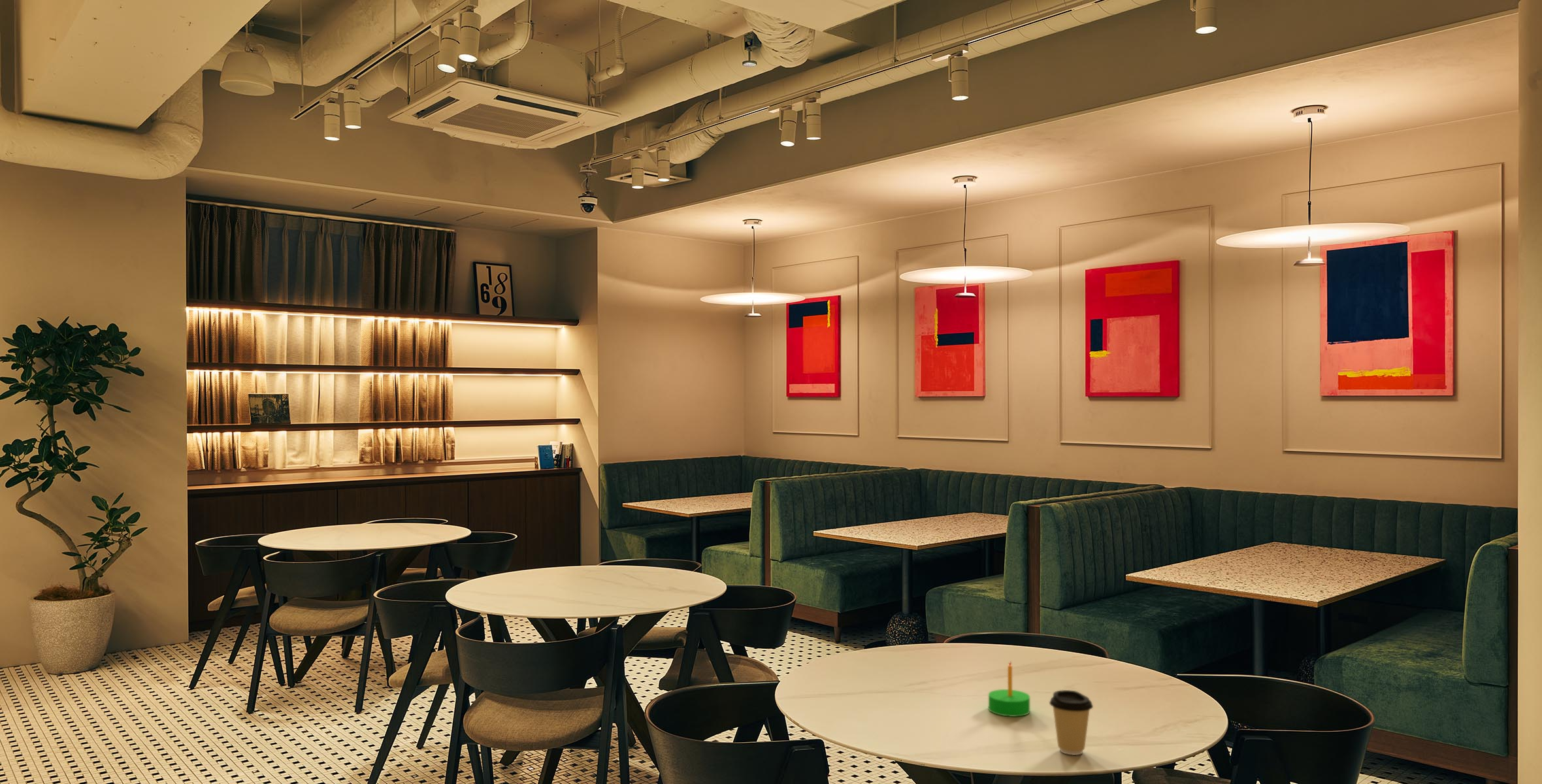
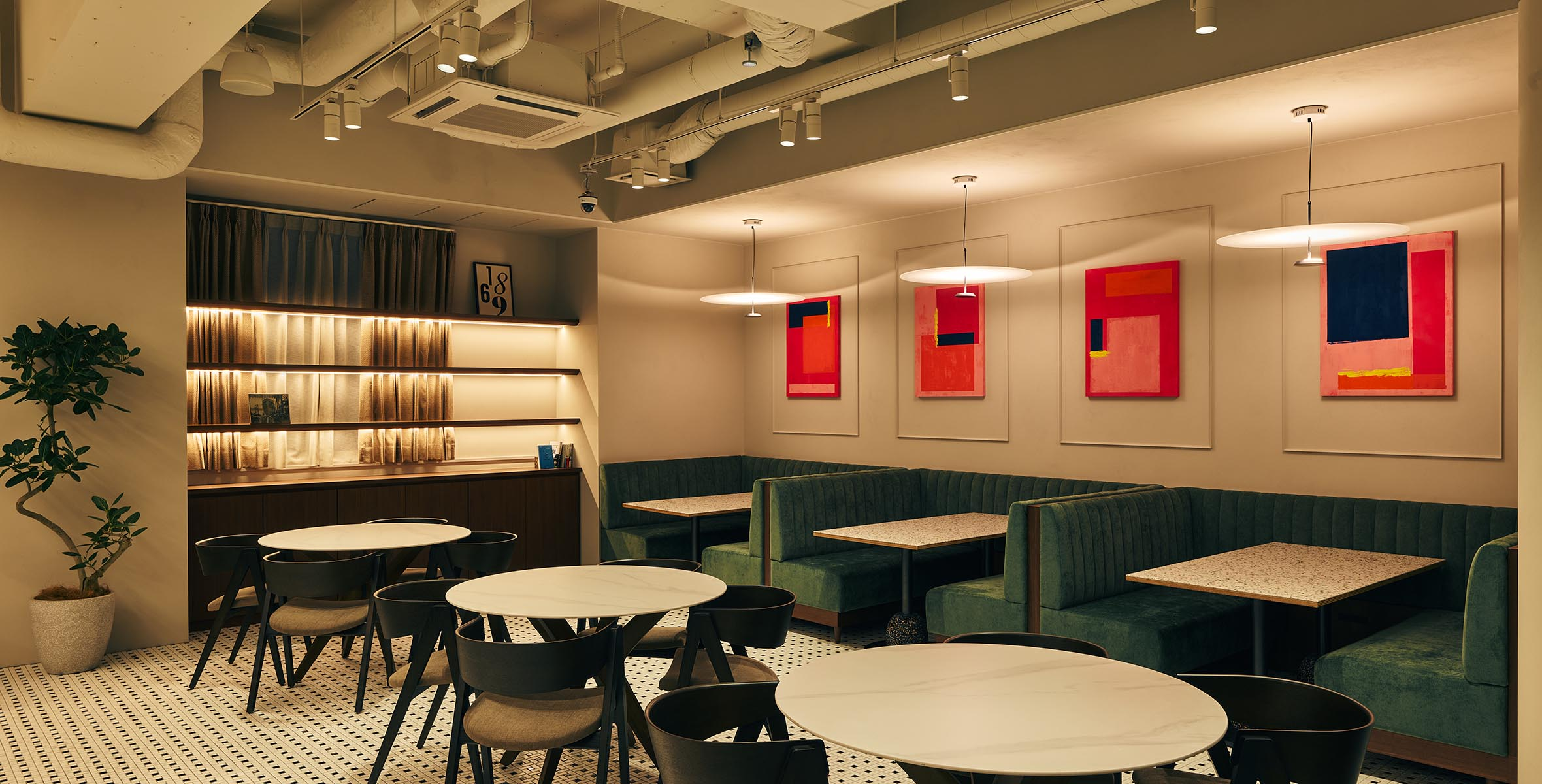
- coffee cup [1049,689,1094,756]
- candle [988,661,1030,717]
